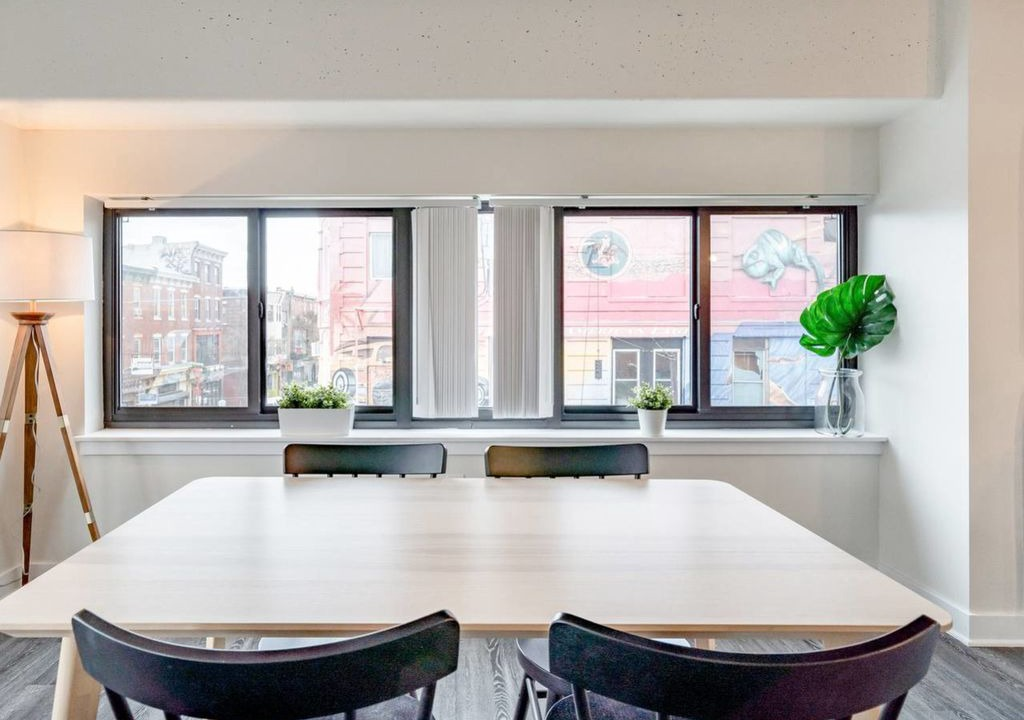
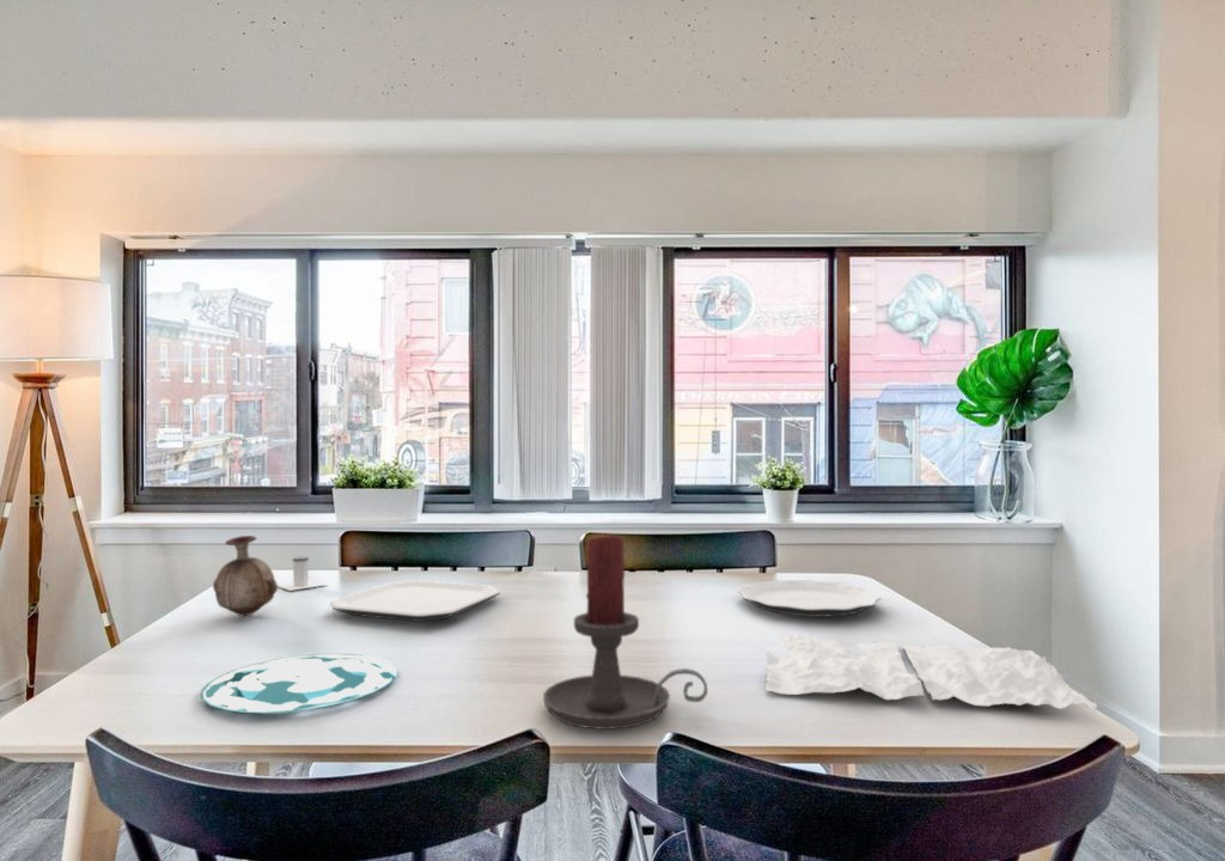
+ candle holder [542,535,709,731]
+ vase [212,535,279,617]
+ plate [329,579,501,623]
+ napkin [766,635,1098,710]
+ plate [200,653,398,714]
+ salt shaker [278,555,327,592]
+ plate [737,579,883,618]
